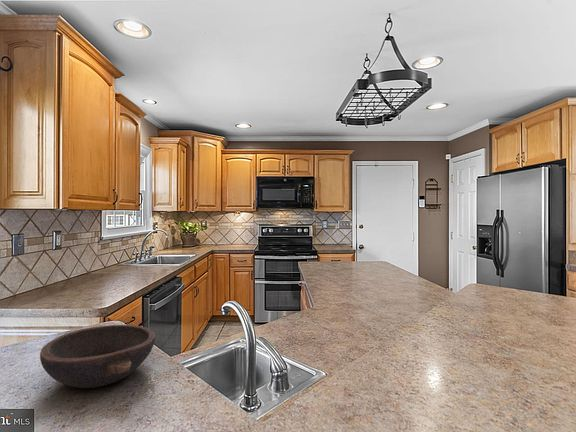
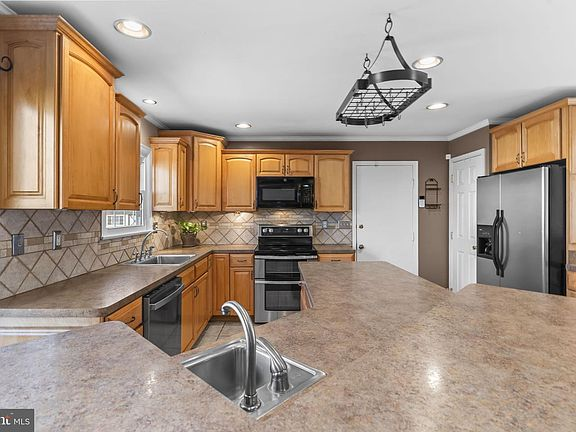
- bowl [39,324,156,389]
